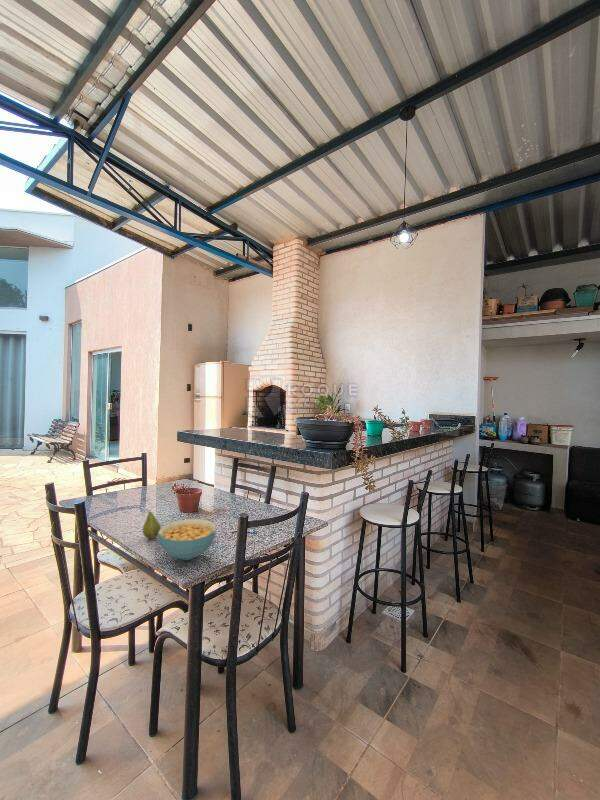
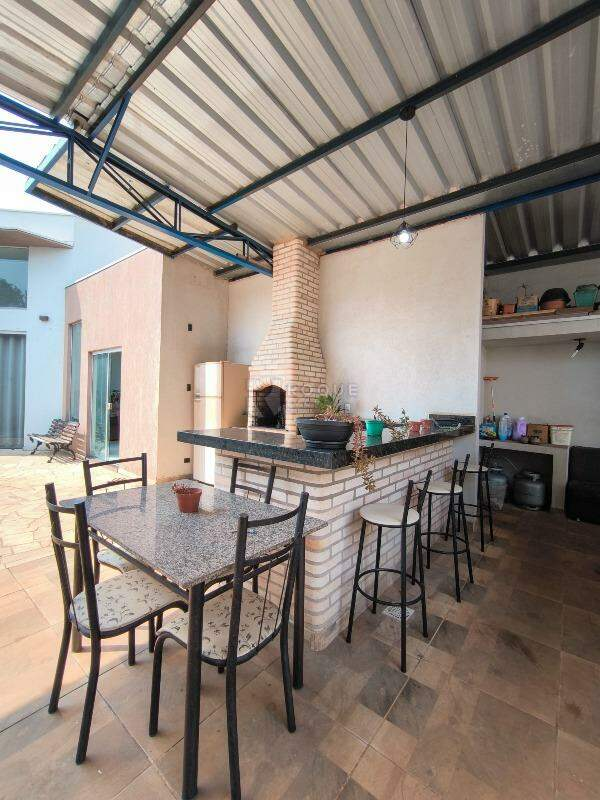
- fruit [142,509,161,540]
- cereal bowl [157,518,217,561]
